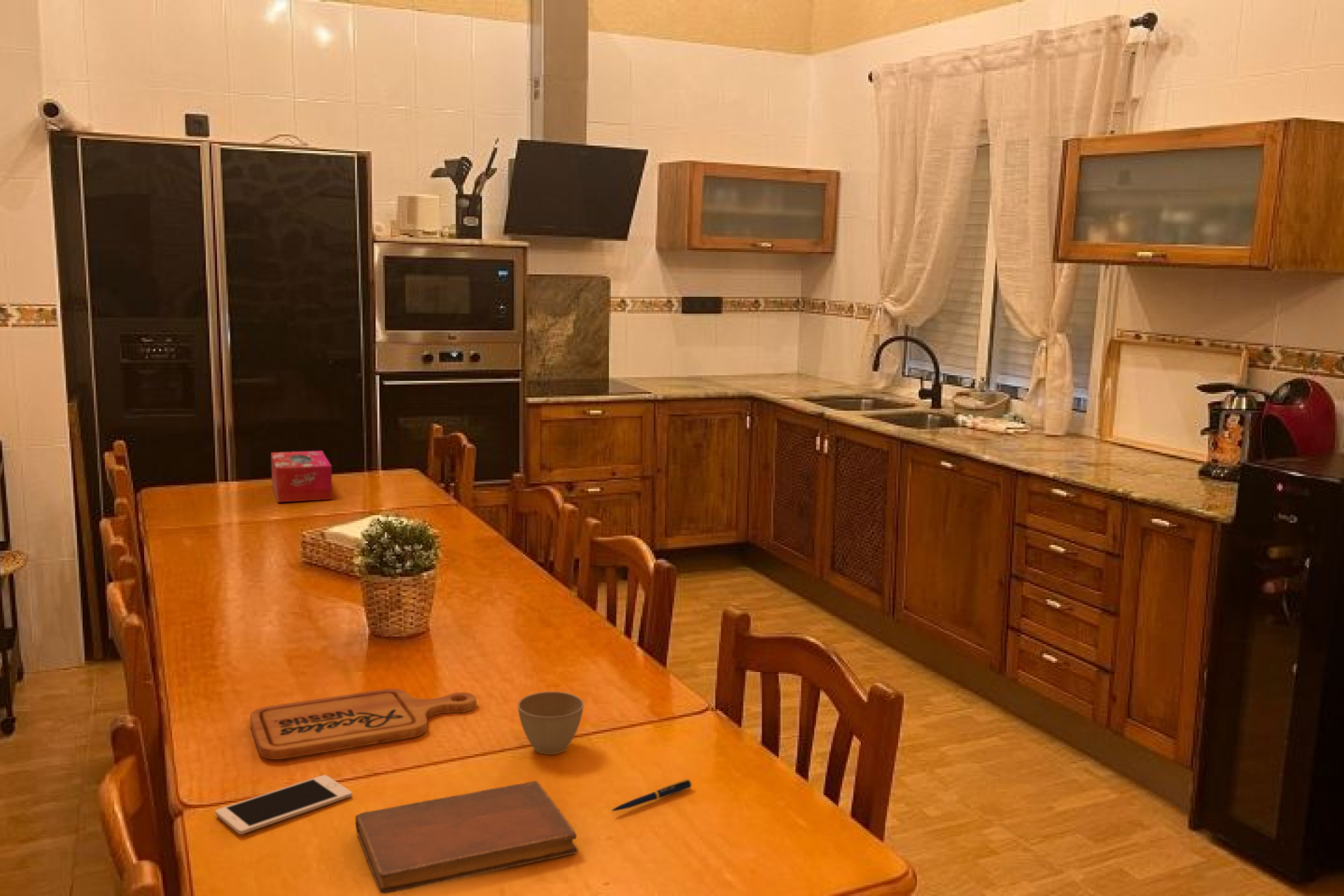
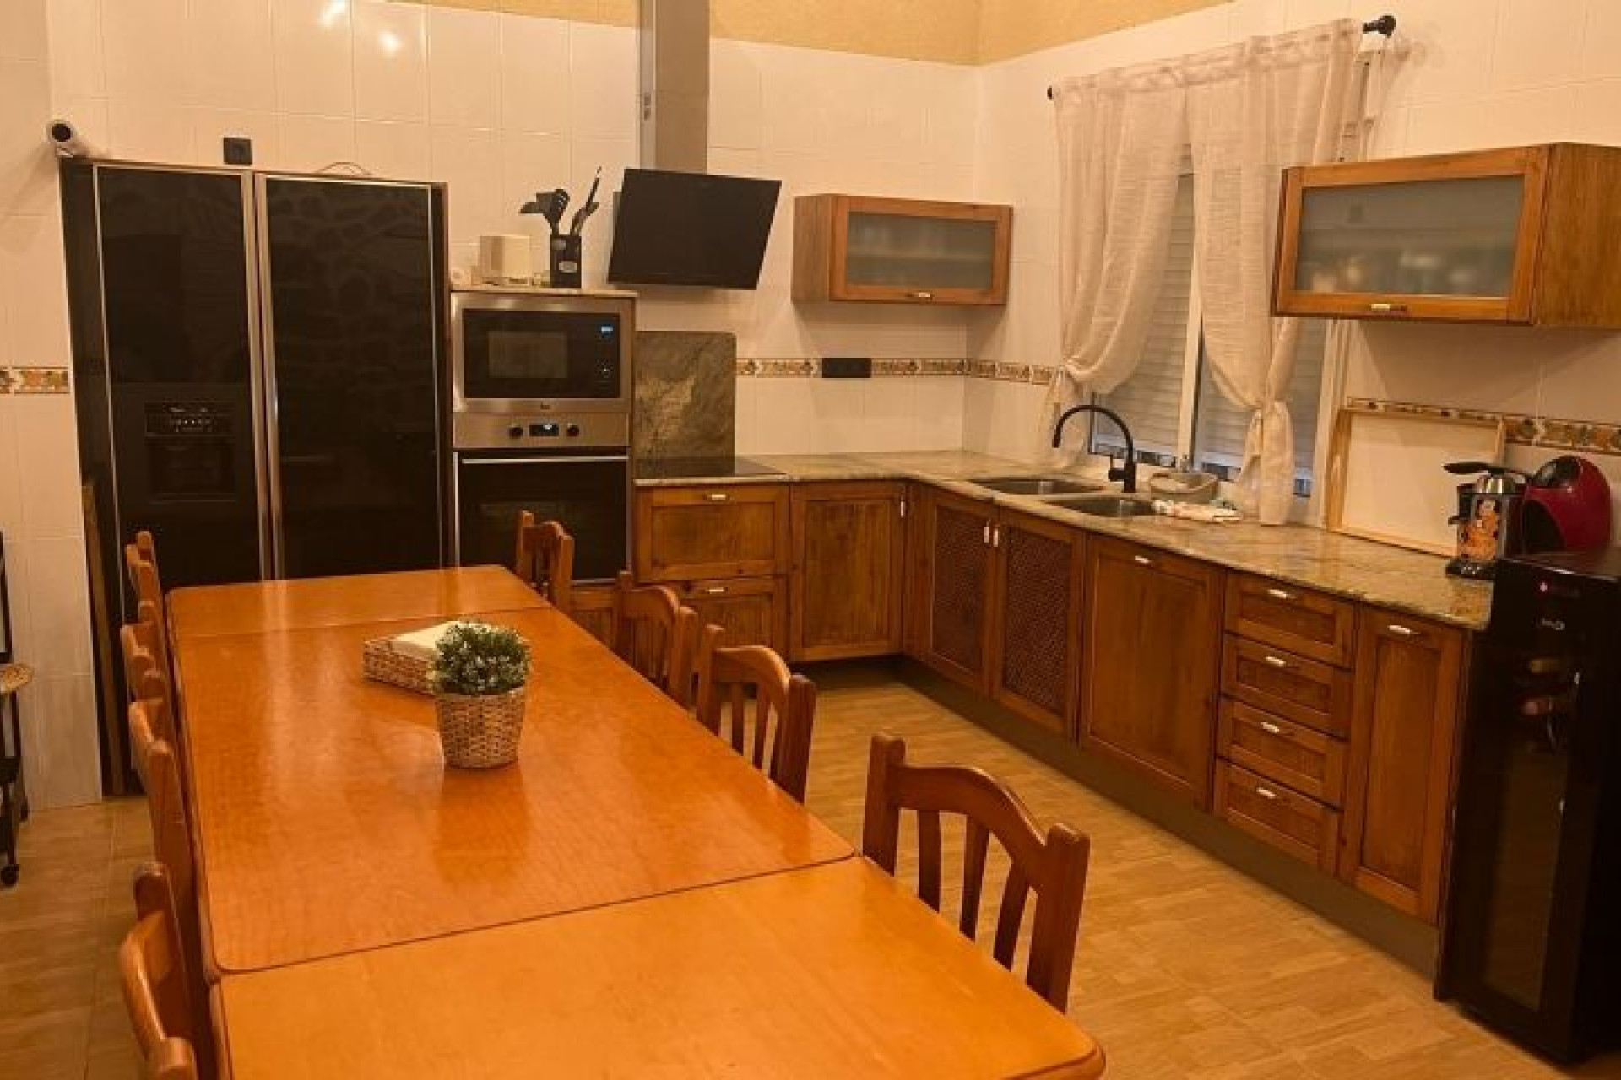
- cell phone [215,774,353,835]
- flower pot [517,691,584,755]
- tissue box [270,450,333,503]
- notebook [355,780,578,895]
- cutting board [249,688,477,760]
- pen [610,778,693,812]
